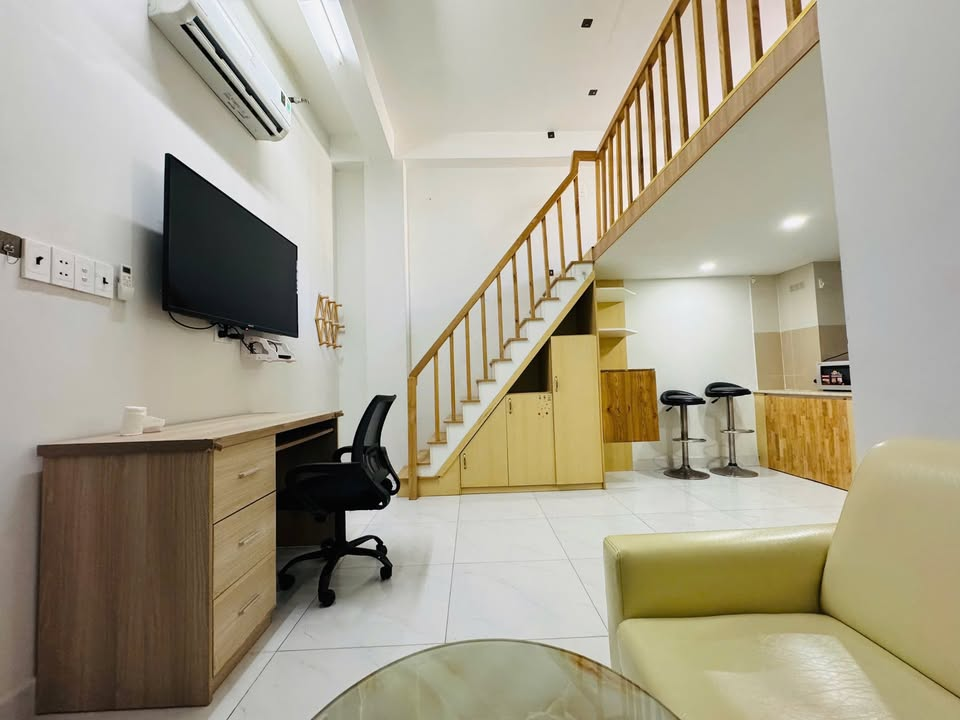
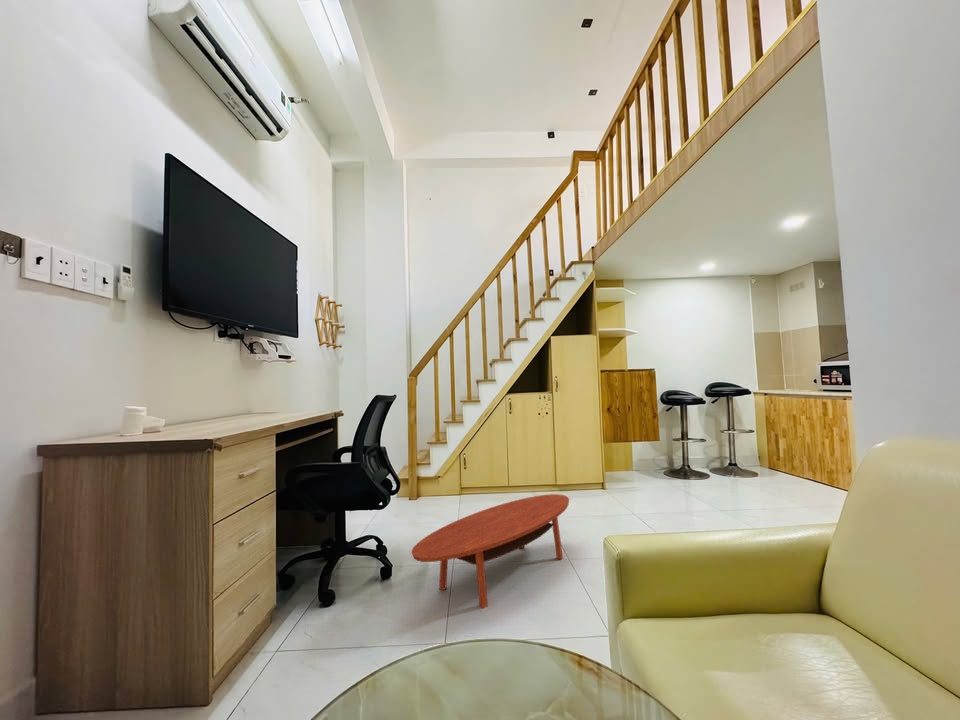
+ coffee table [410,493,570,609]
